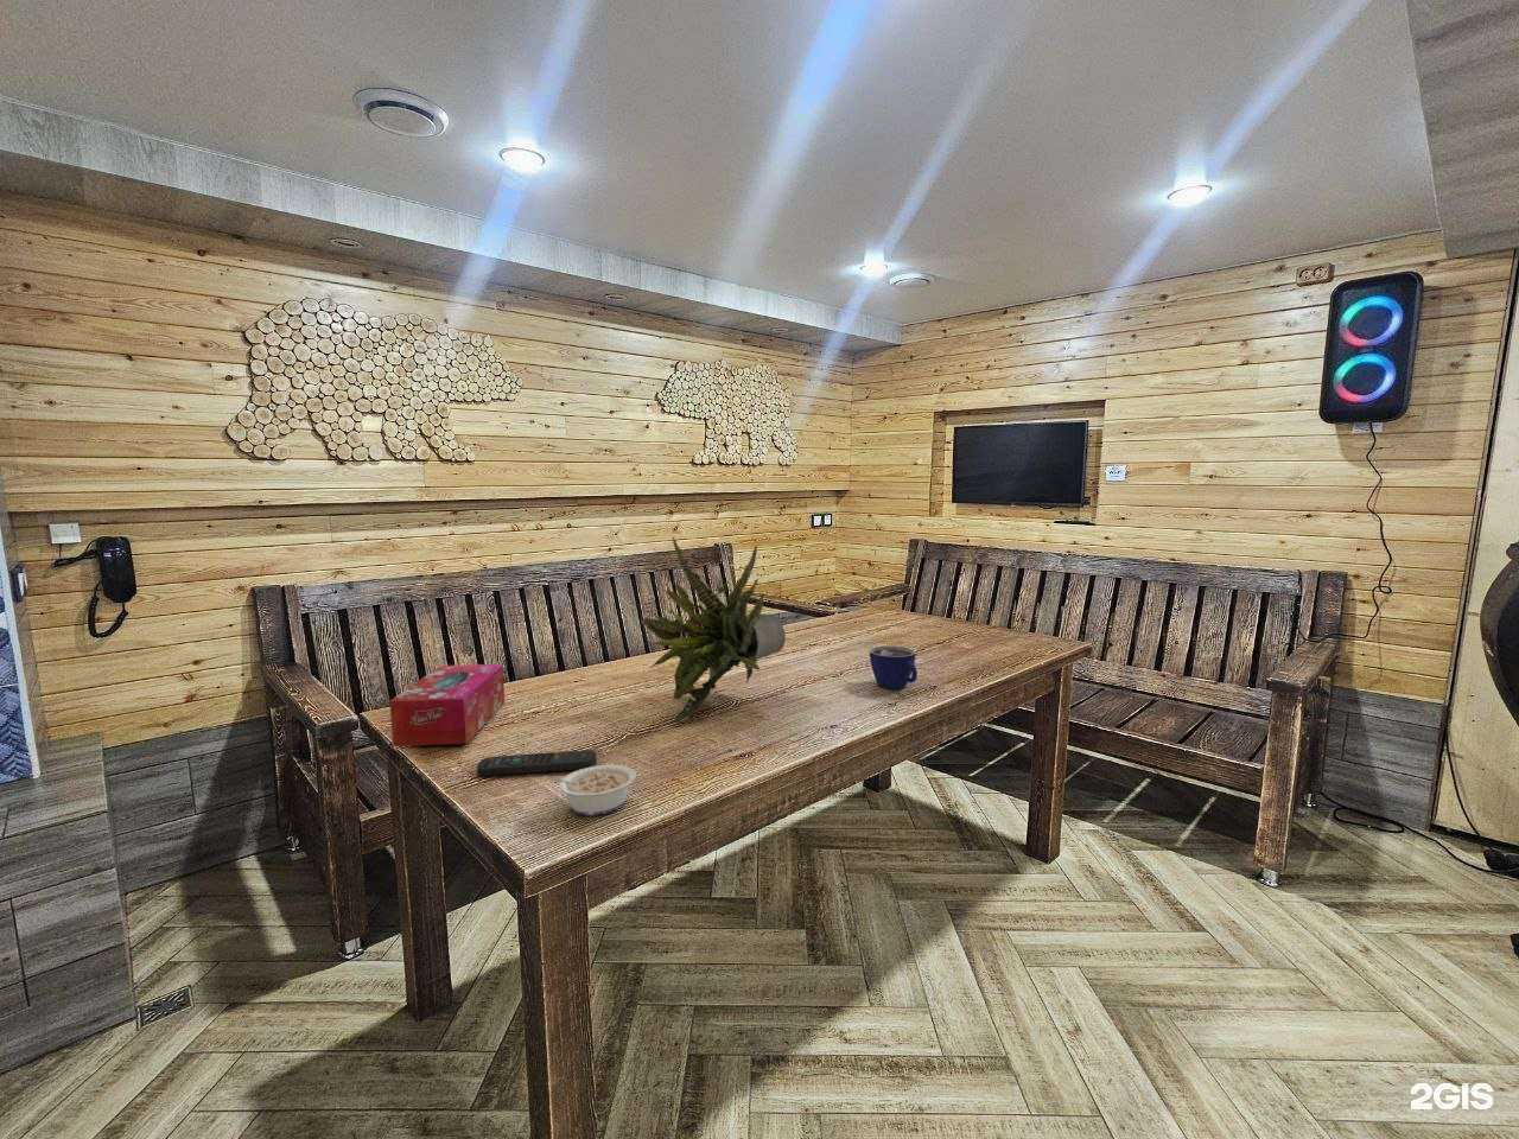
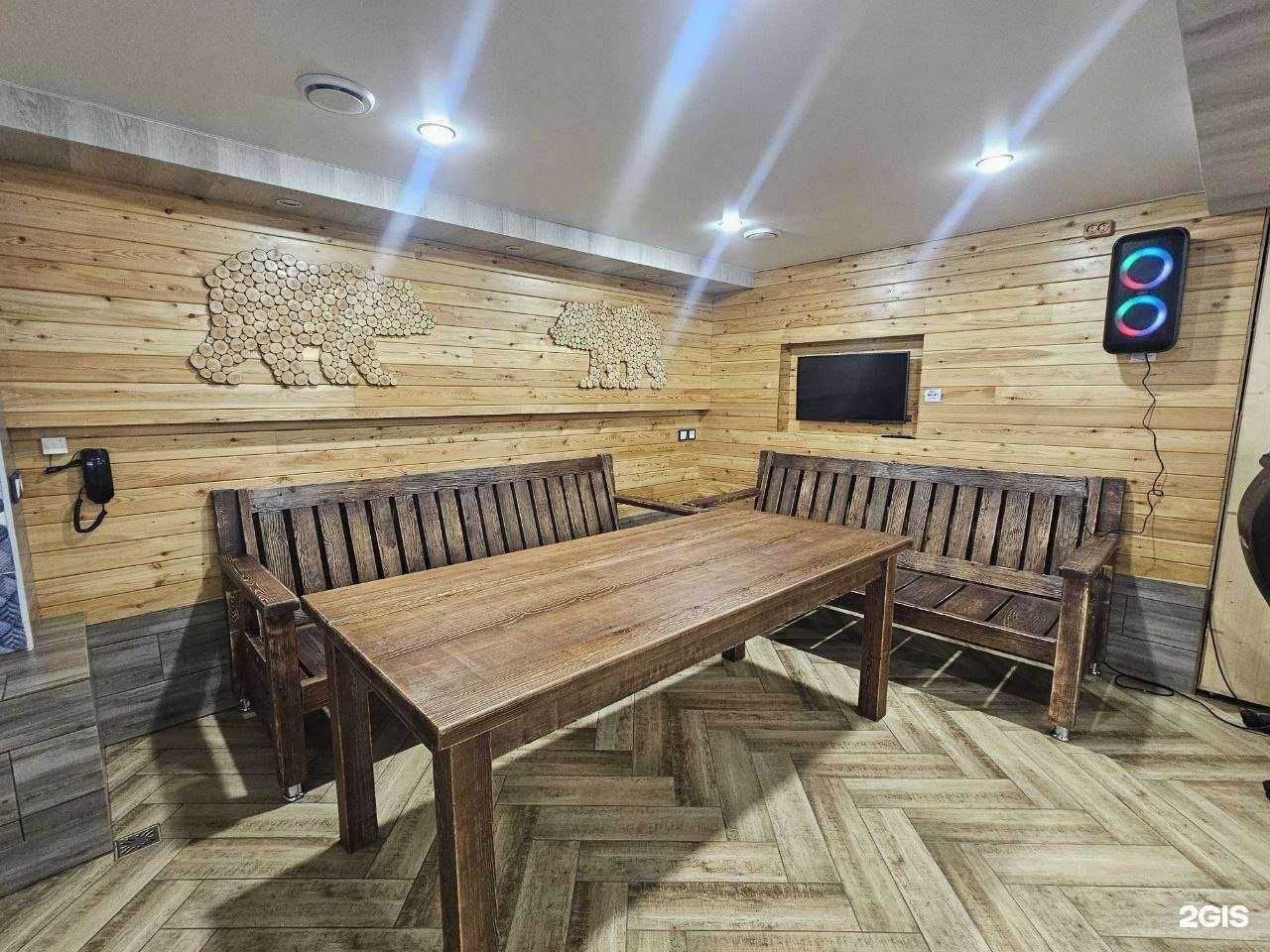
- remote control [476,749,598,778]
- tissue box [388,663,506,748]
- legume [542,765,638,816]
- plant [640,535,787,724]
- cup [868,644,919,690]
